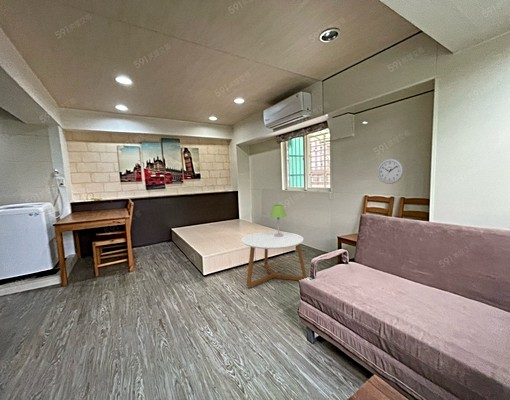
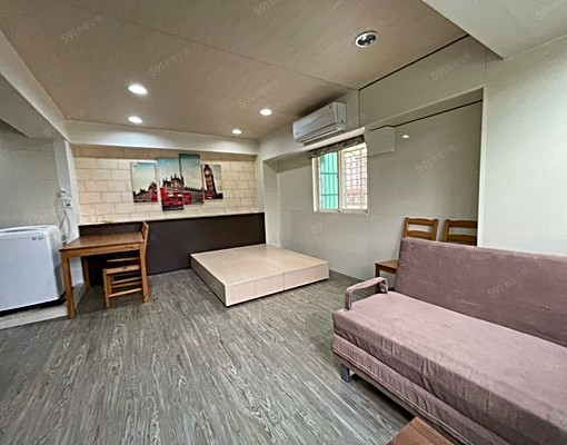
- table lamp [269,204,288,237]
- coffee table [241,230,308,288]
- wall clock [376,158,405,185]
